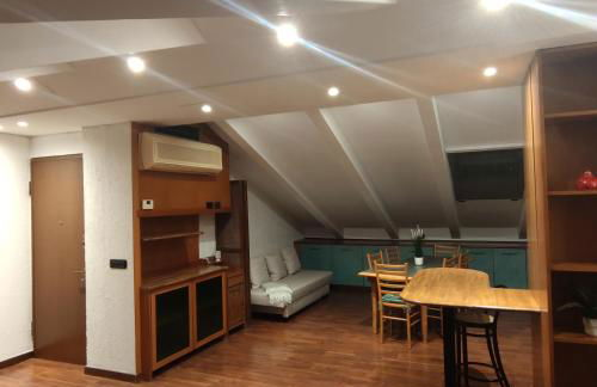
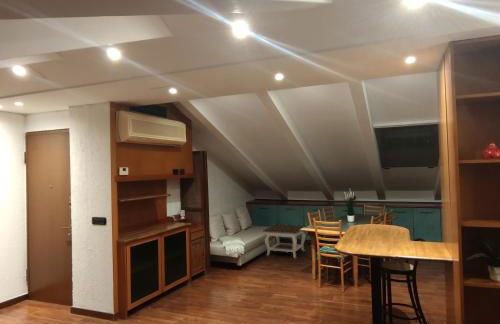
+ side table [262,223,307,259]
